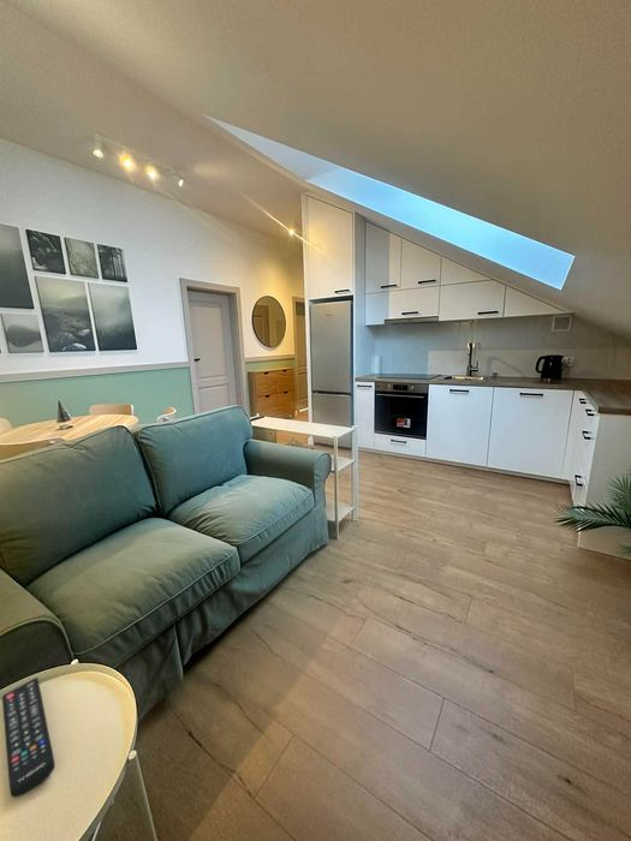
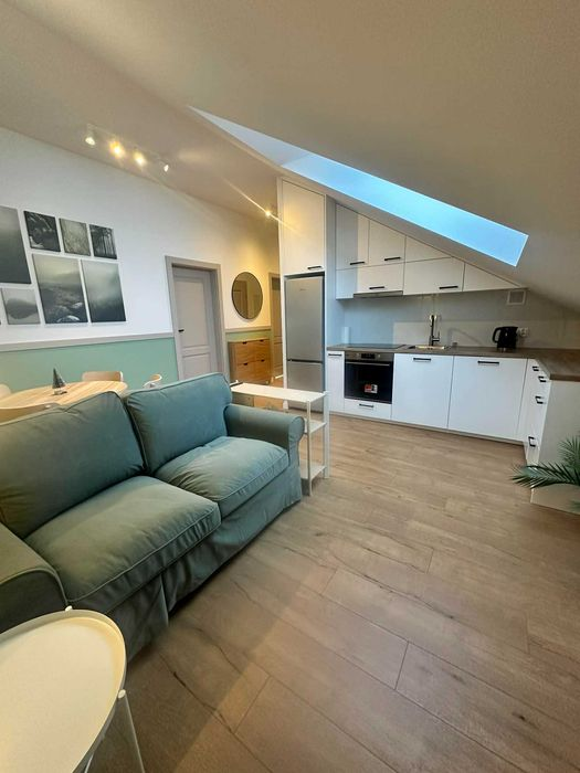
- remote control [1,676,56,799]
